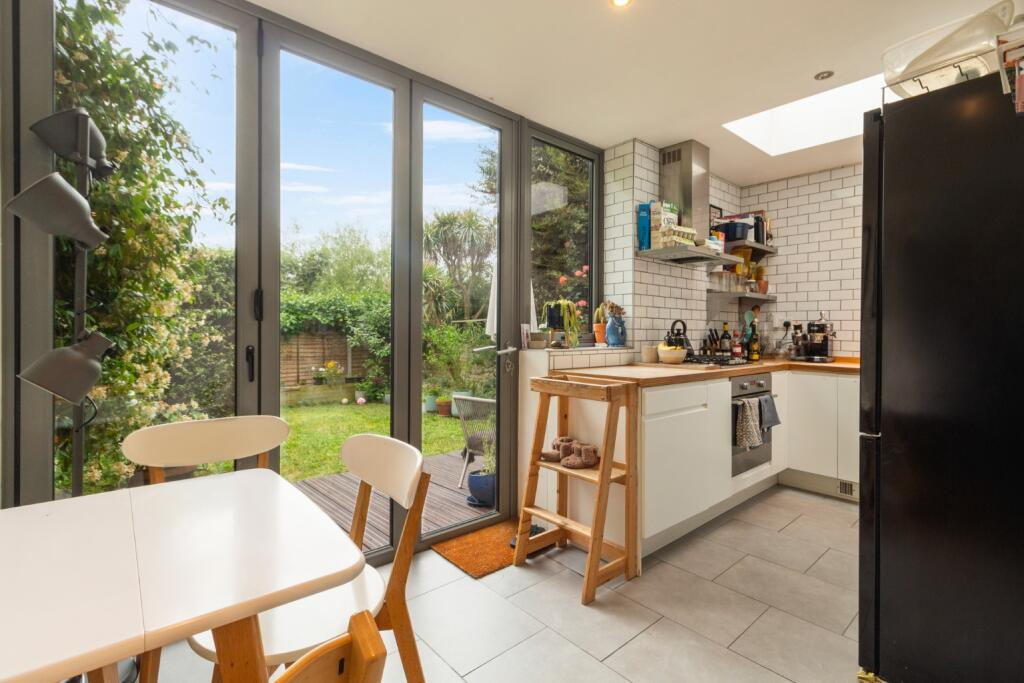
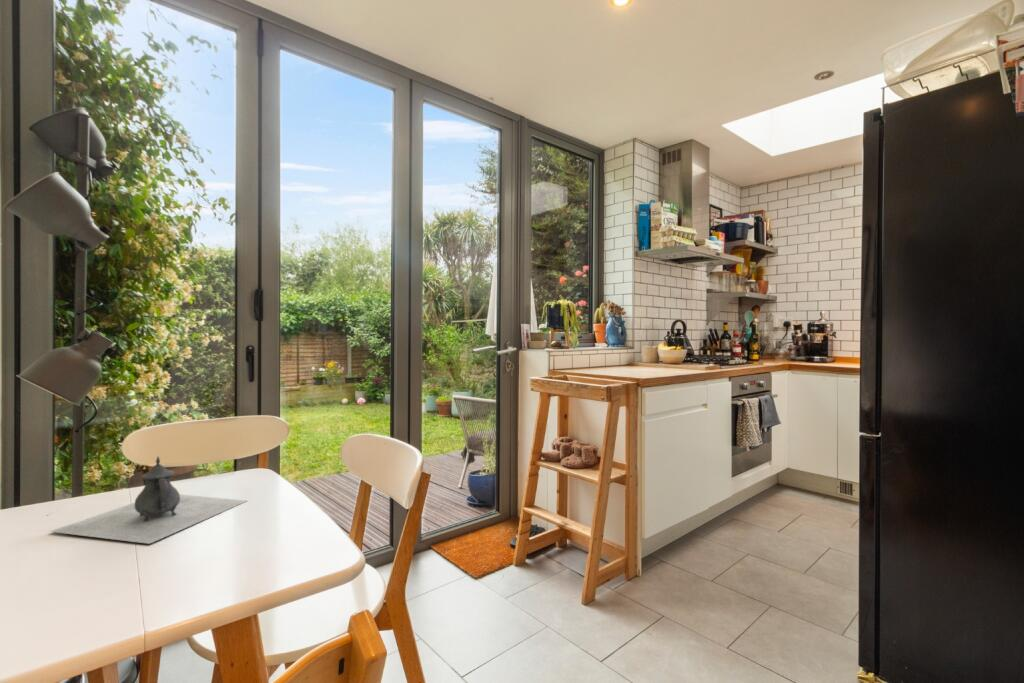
+ teapot [49,455,247,545]
